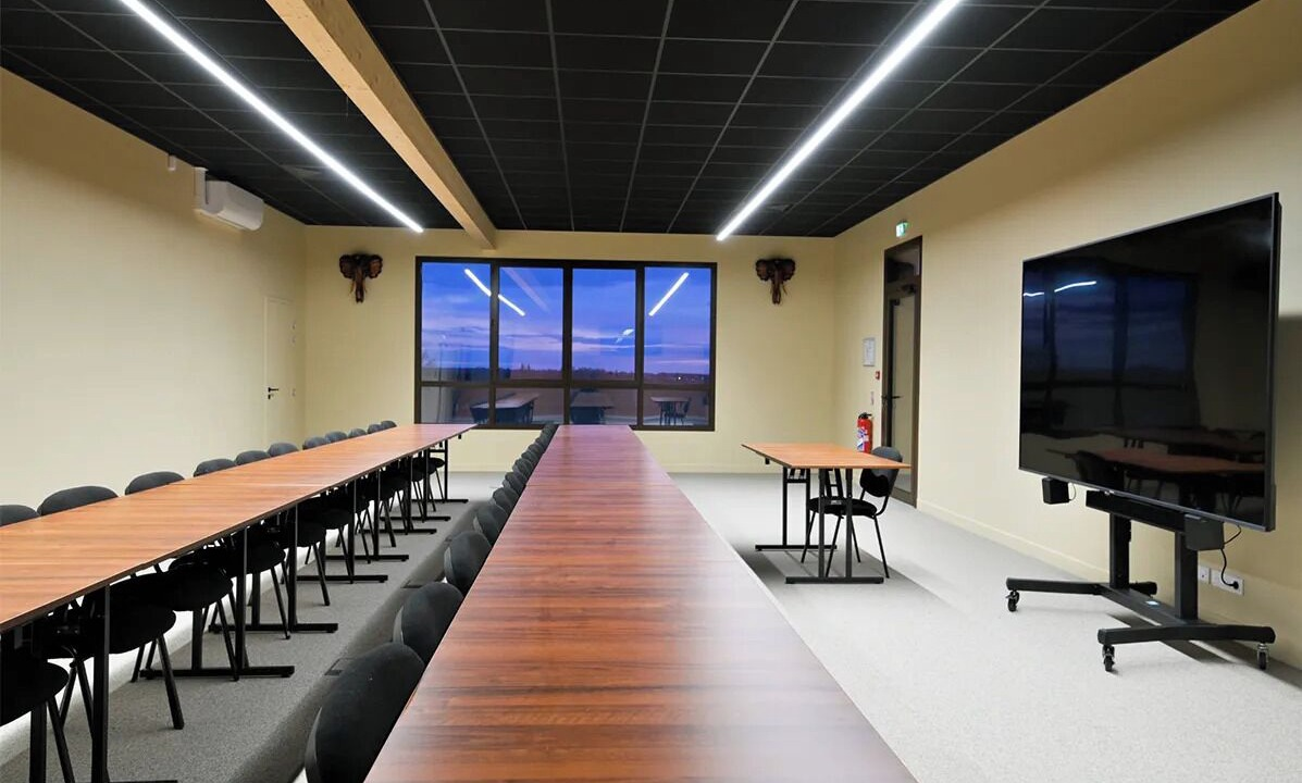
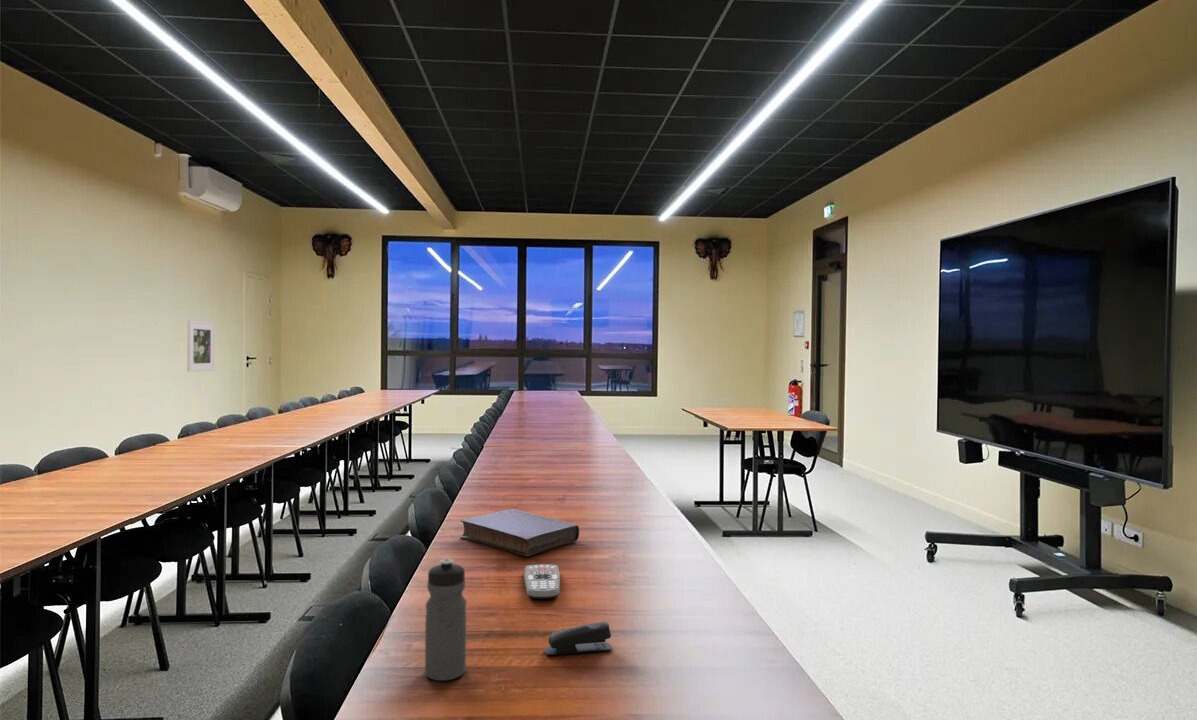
+ book [459,508,580,557]
+ water bottle [424,558,468,682]
+ stapler [544,621,613,656]
+ remote control [523,563,561,600]
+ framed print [186,319,216,373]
